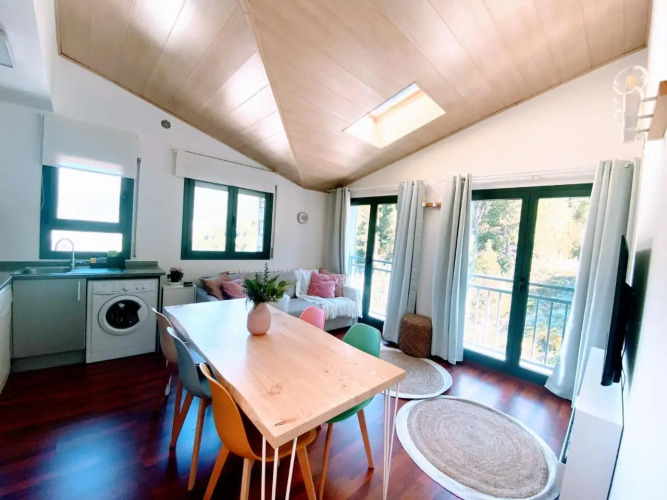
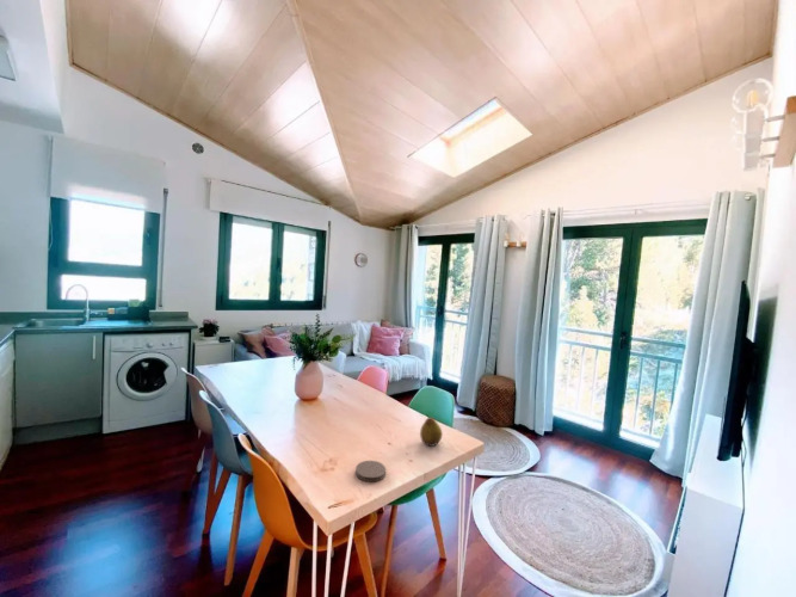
+ fruit [419,413,444,448]
+ coaster [354,460,387,482]
